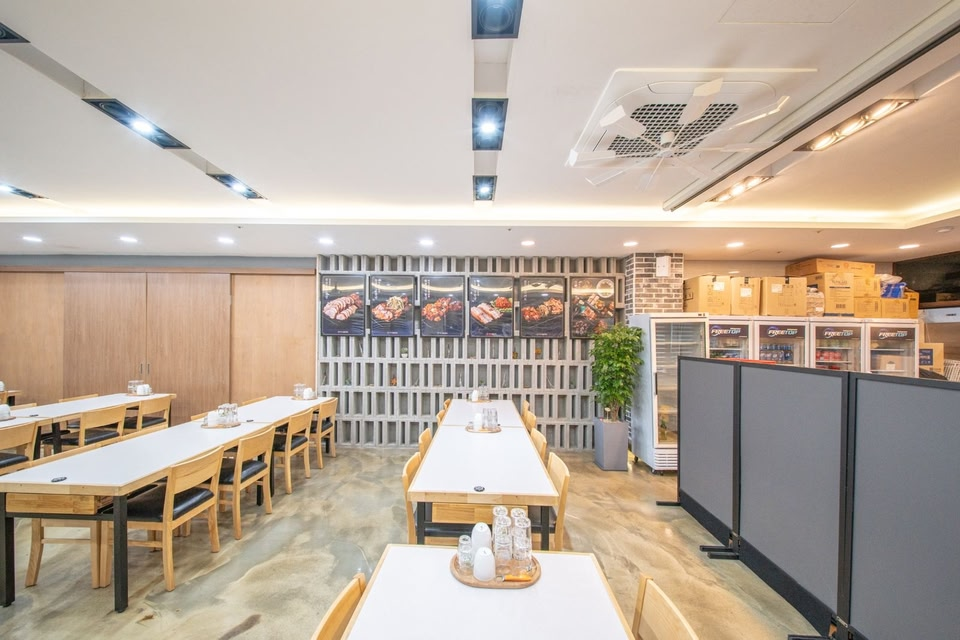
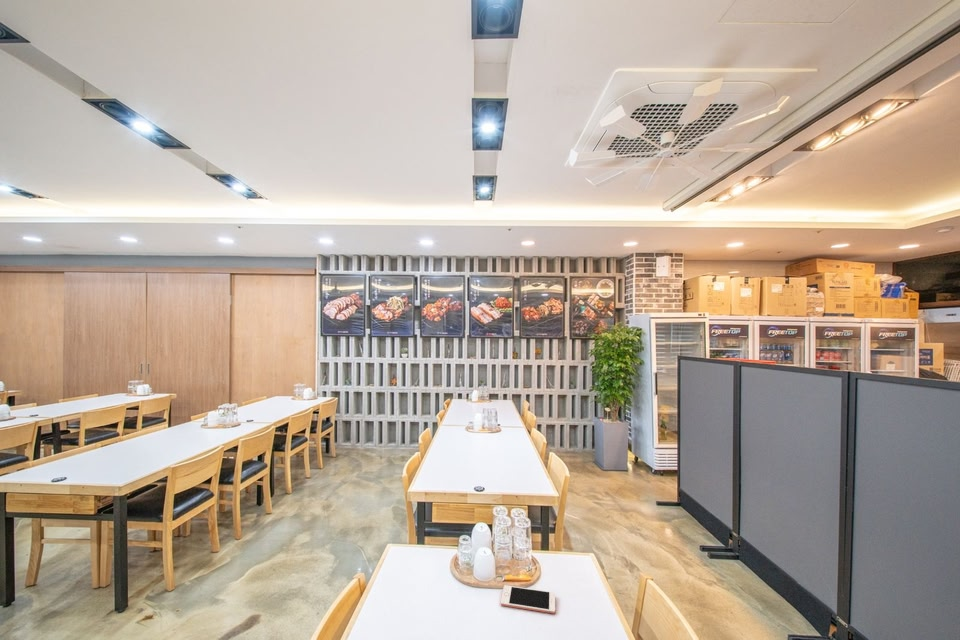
+ cell phone [500,584,556,615]
